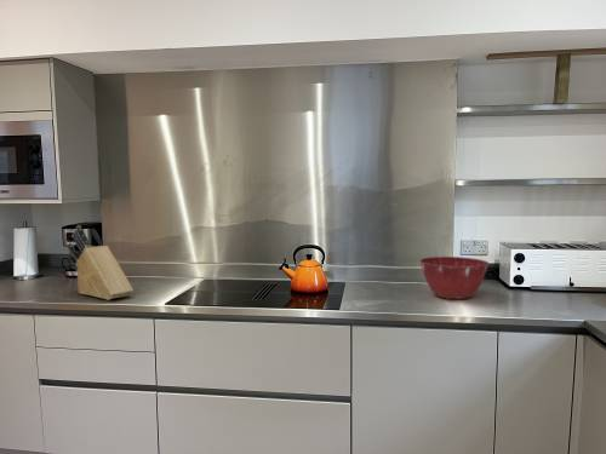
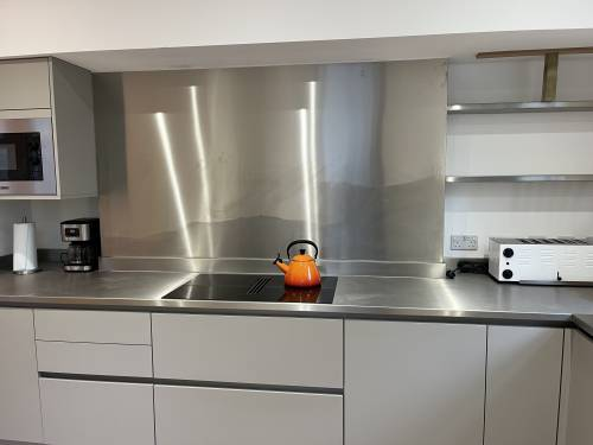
- knife block [67,225,135,301]
- mixing bowl [418,255,490,300]
